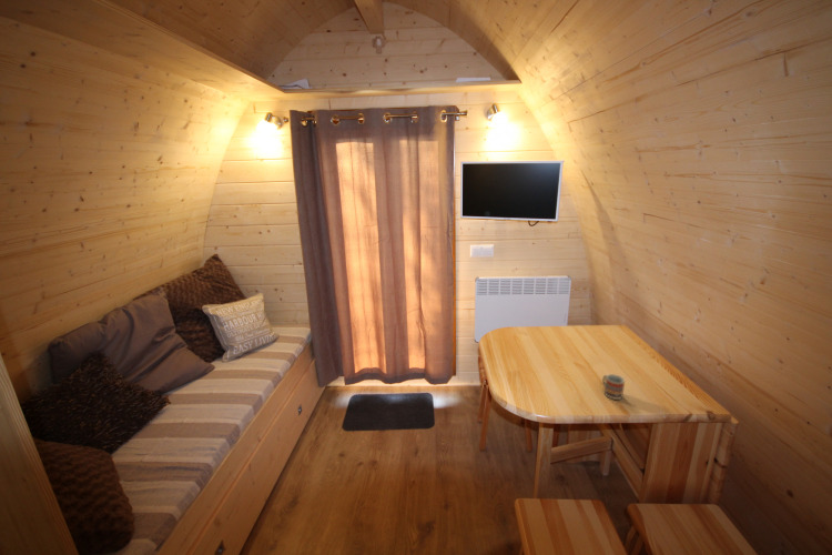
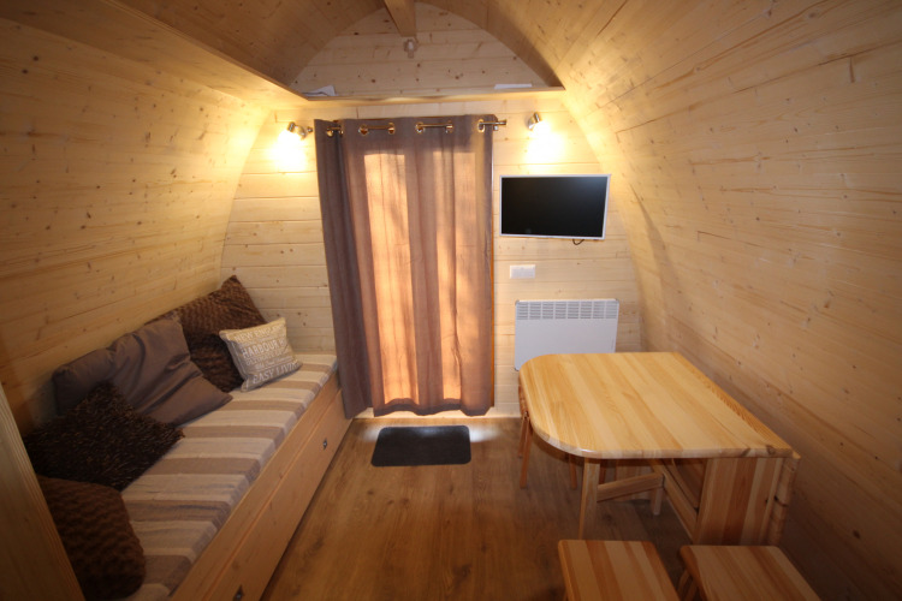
- cup [601,373,626,401]
